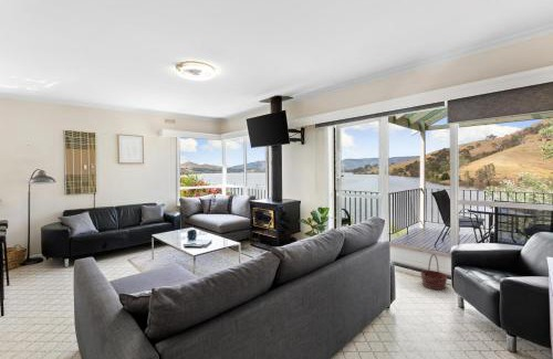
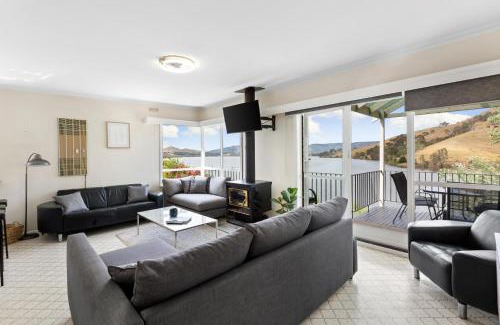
- basket [419,253,448,291]
